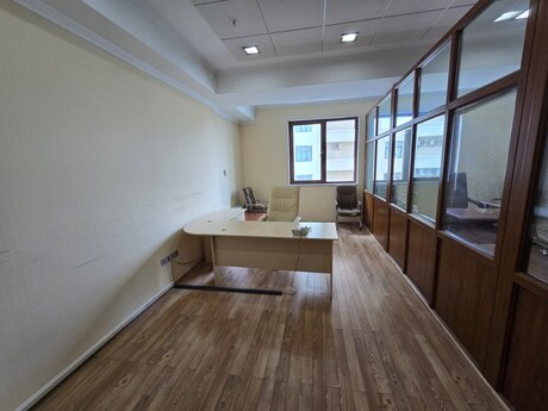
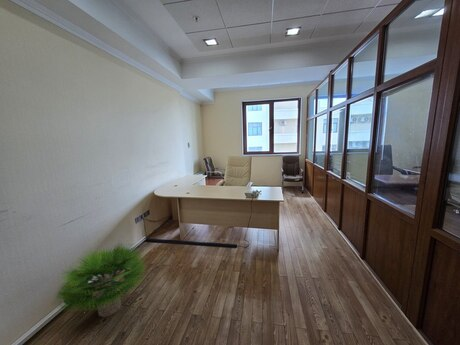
+ potted plant [53,241,148,318]
